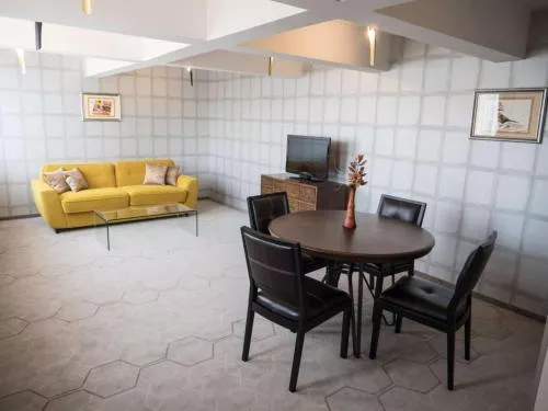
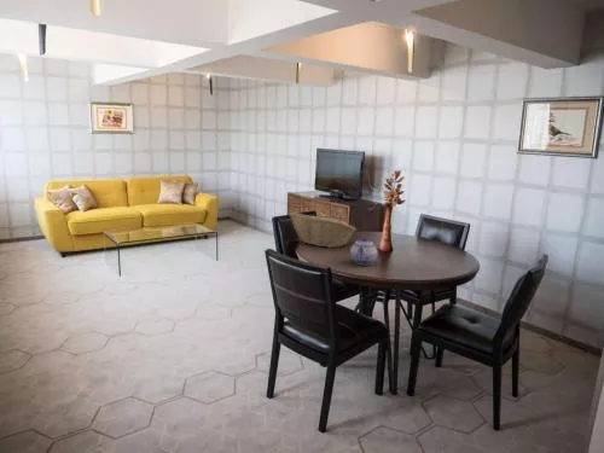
+ teapot [349,237,378,266]
+ fruit basket [288,211,358,249]
